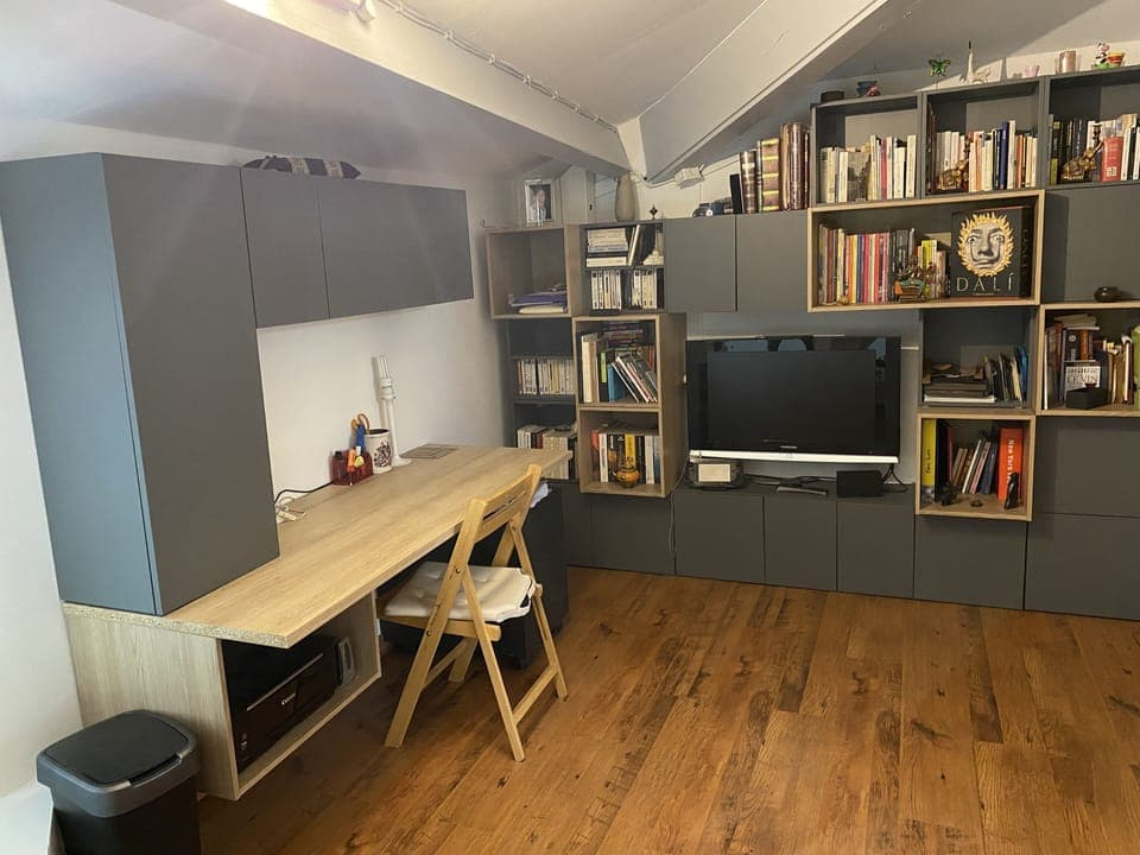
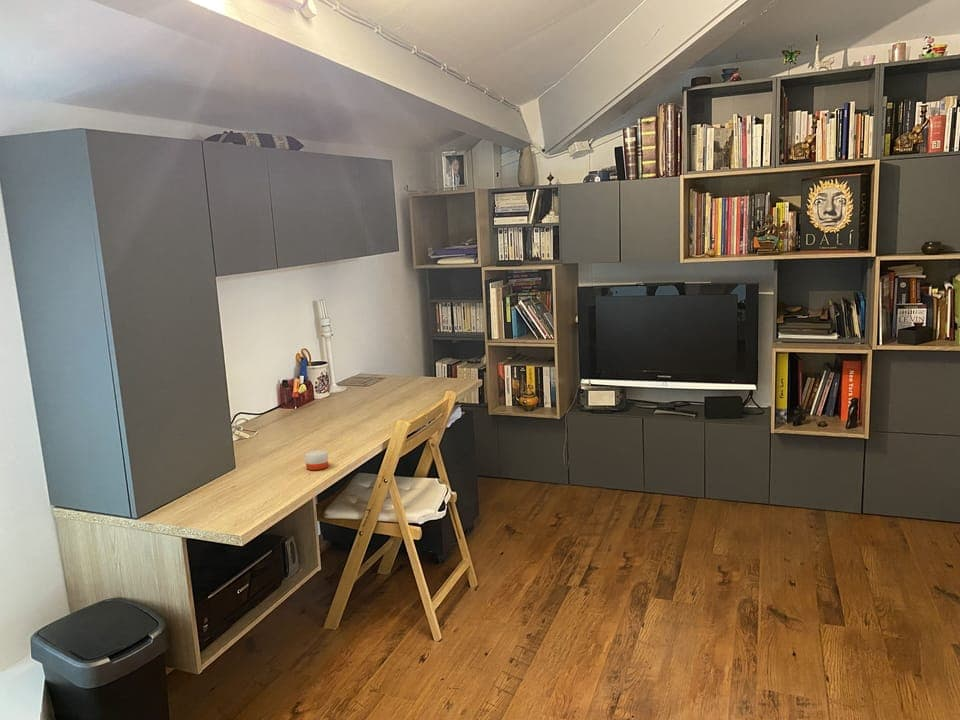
+ candle [304,449,329,471]
